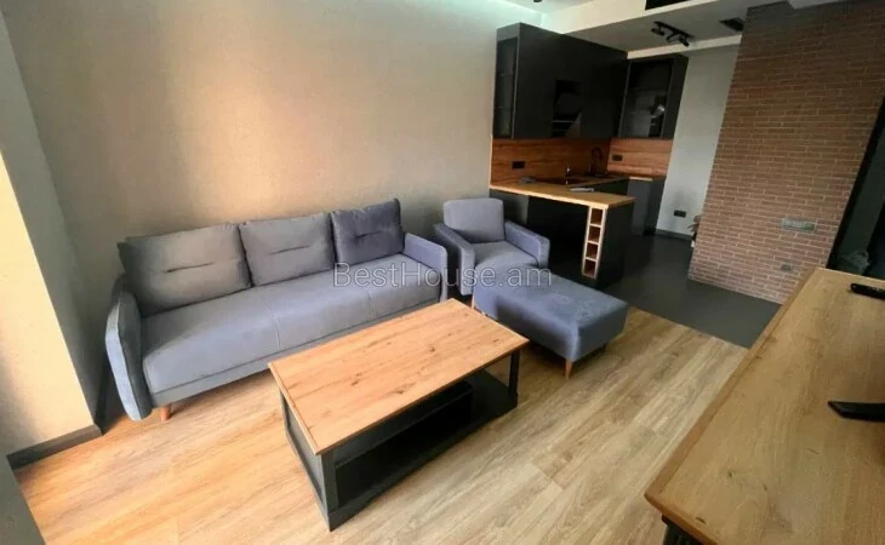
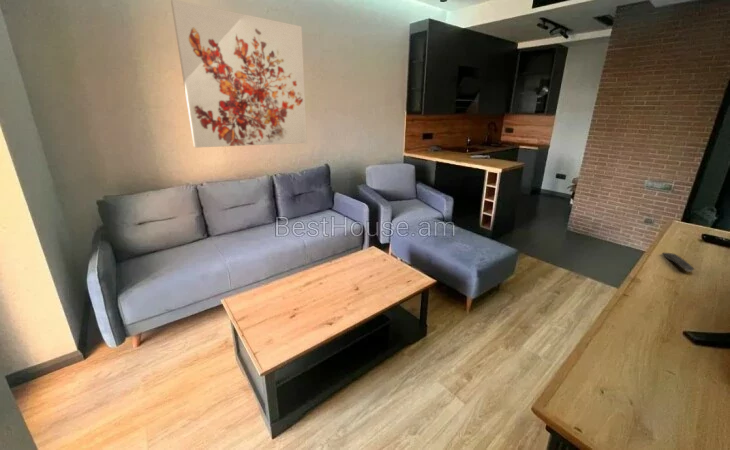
+ wall art [170,0,308,149]
+ remote control [661,251,695,273]
